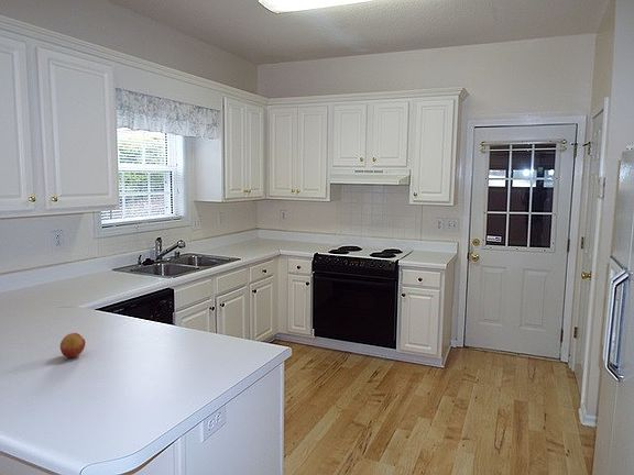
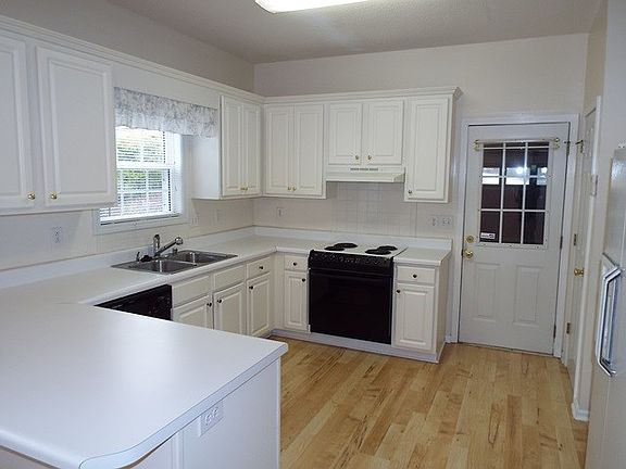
- fruit [59,332,87,358]
